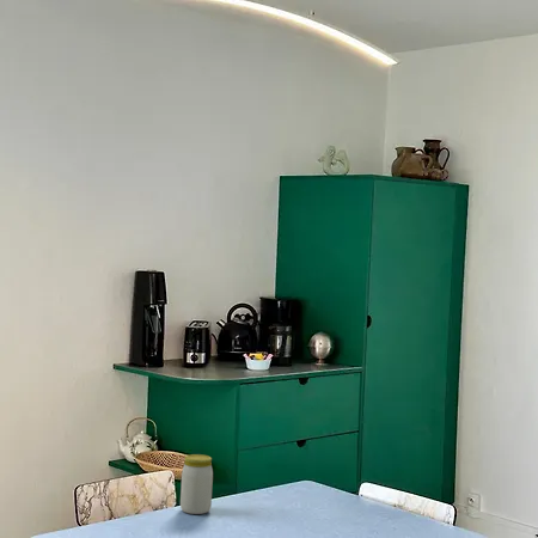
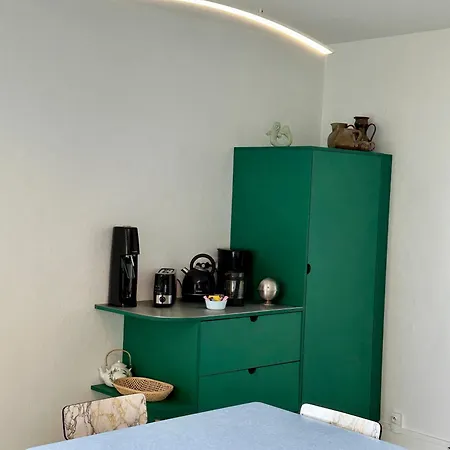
- jar [179,453,214,515]
